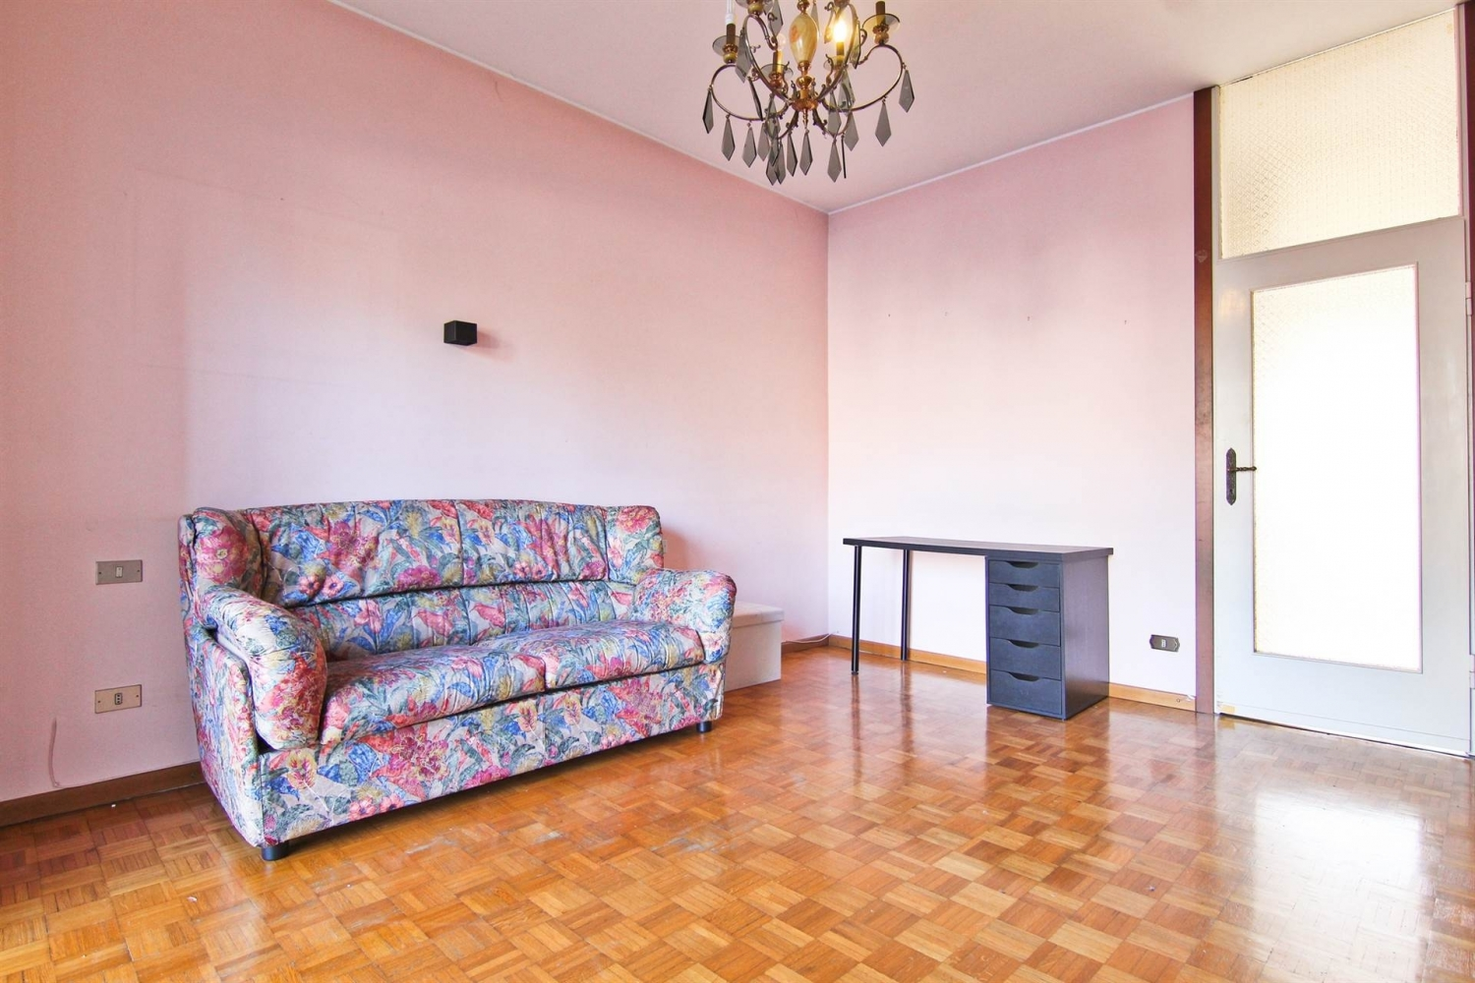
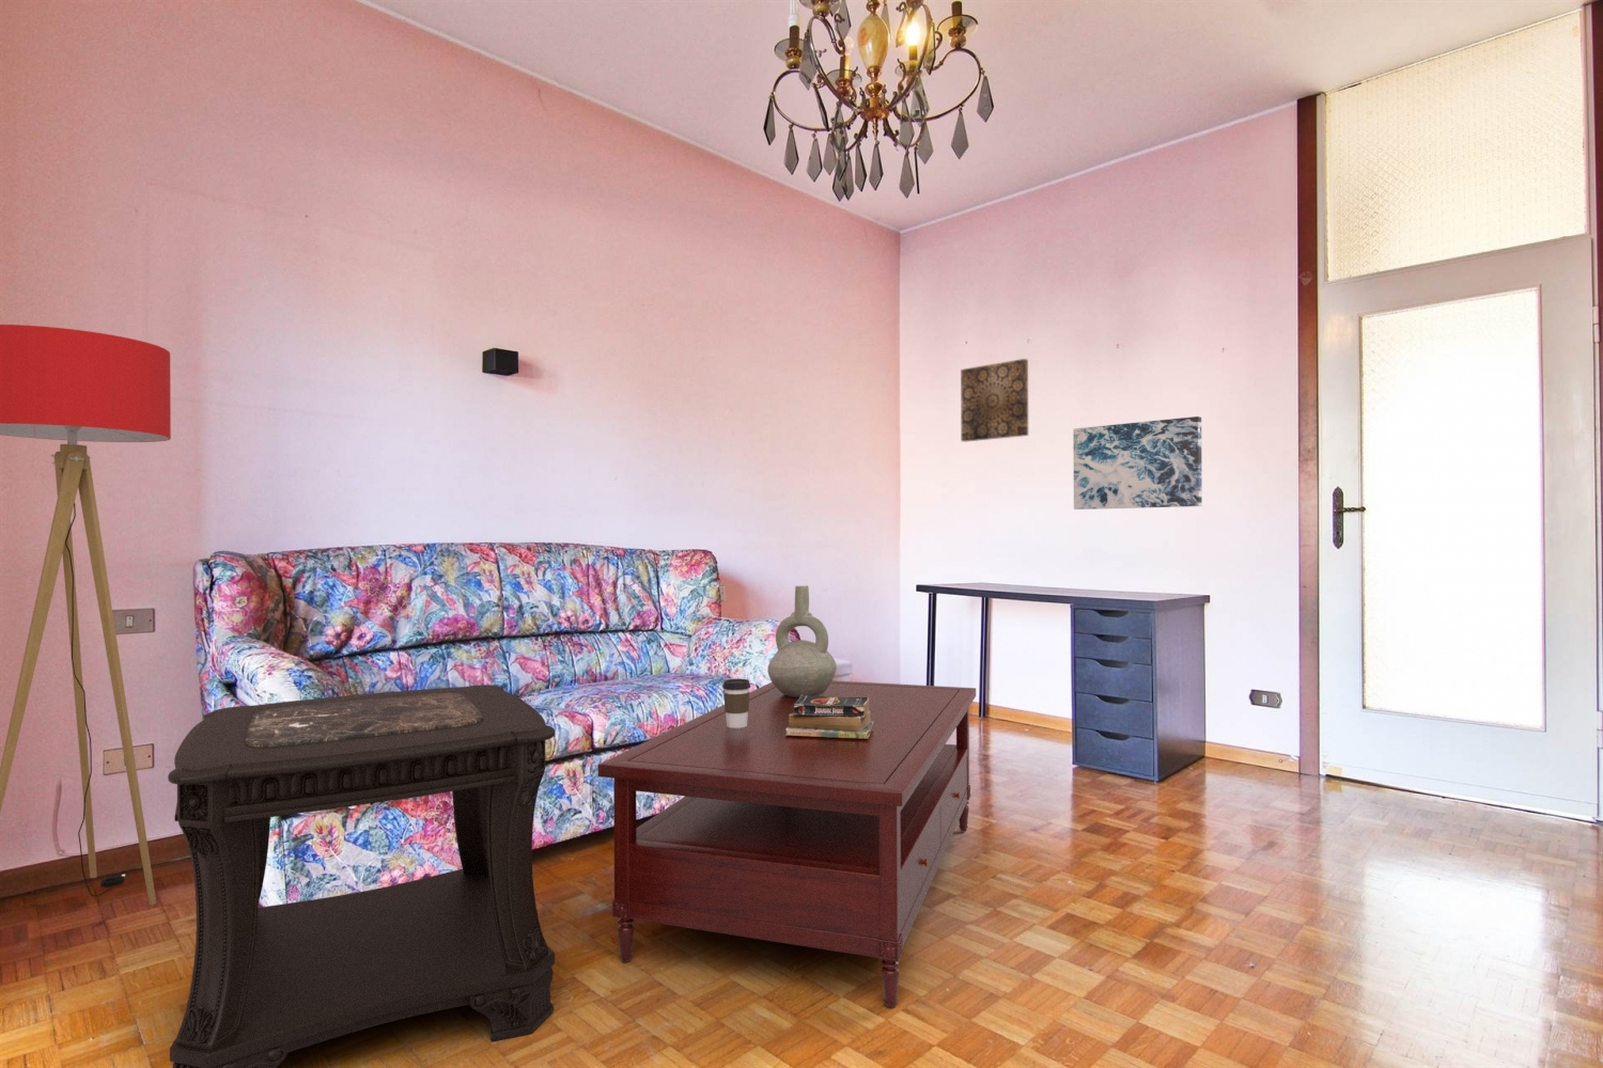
+ wall art [960,358,1029,443]
+ coffee cup [722,678,751,728]
+ floor lamp [0,323,172,906]
+ decorative vase [766,584,837,697]
+ coffee table [598,679,977,1010]
+ side table [167,683,557,1068]
+ wall art [1072,416,1203,510]
+ books [786,695,874,739]
